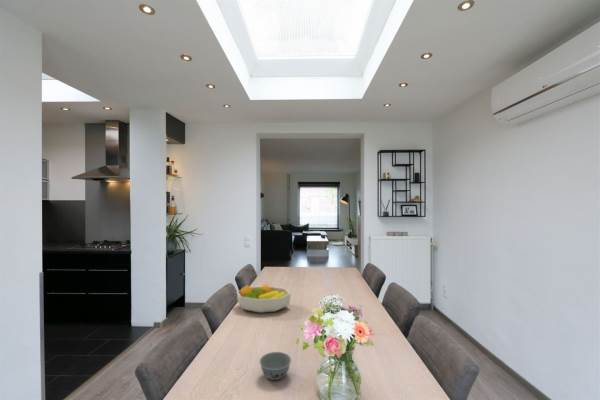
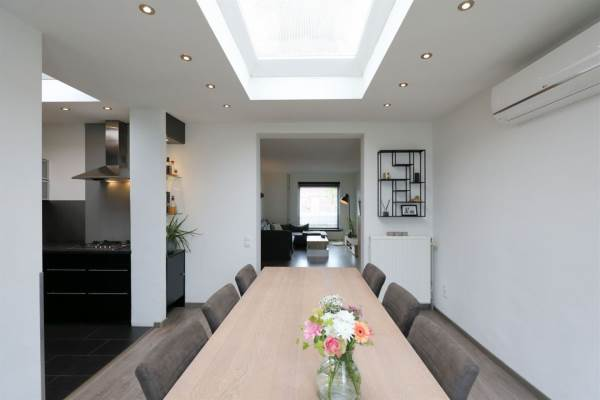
- bowl [258,351,292,381]
- fruit bowl [236,283,292,314]
